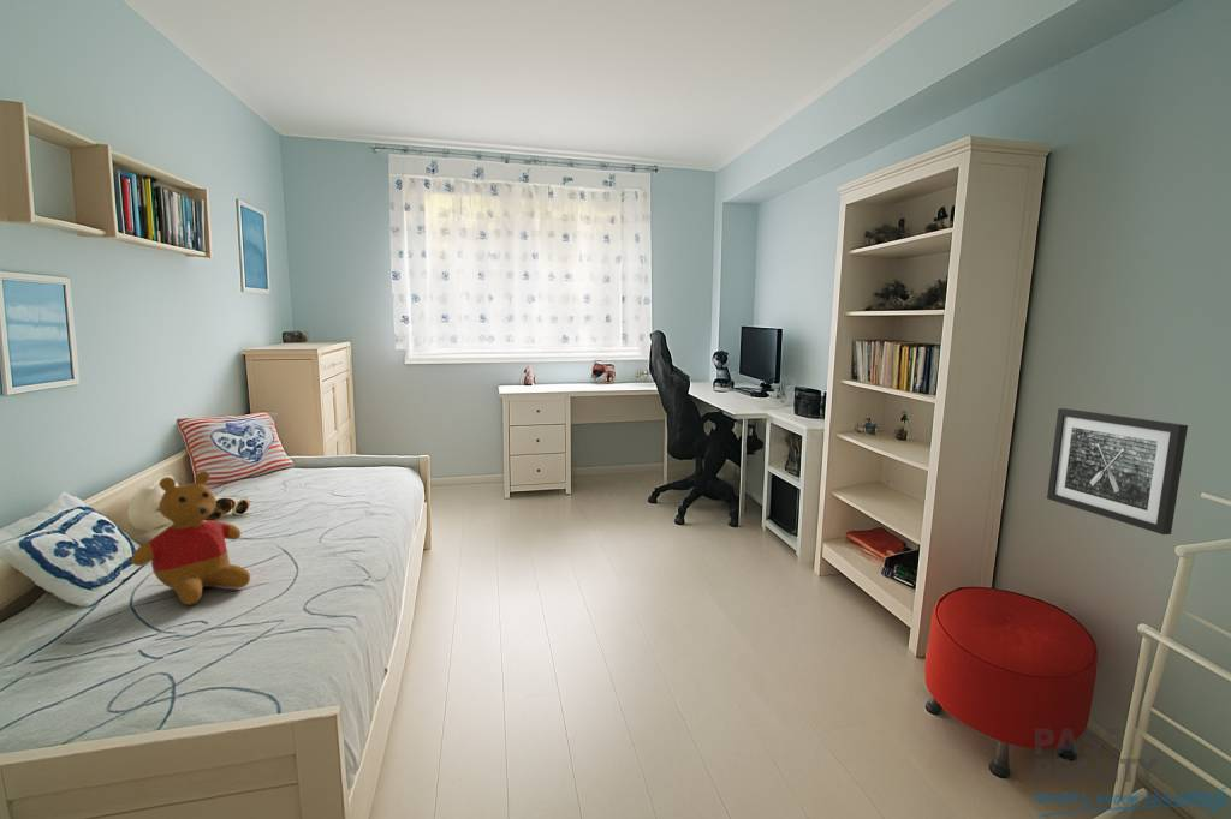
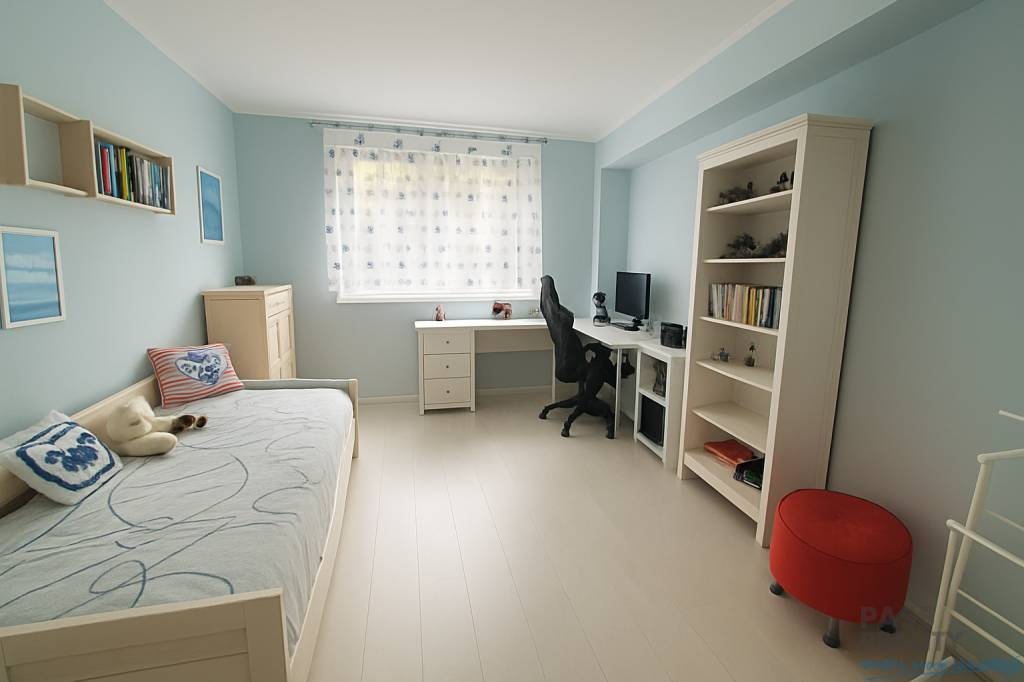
- teddy bear [130,470,251,606]
- wall art [1046,407,1189,536]
